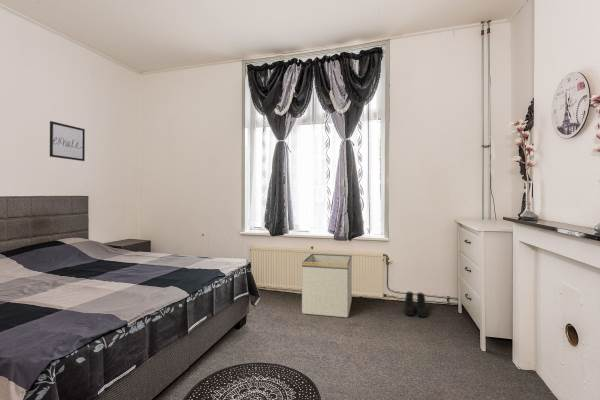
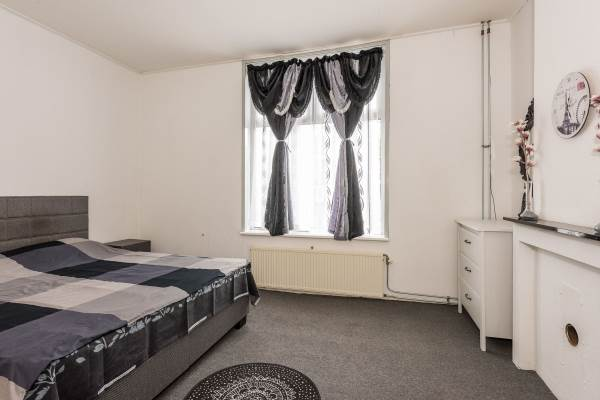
- wall art [49,120,86,162]
- boots [403,291,428,318]
- storage bin [301,253,353,318]
